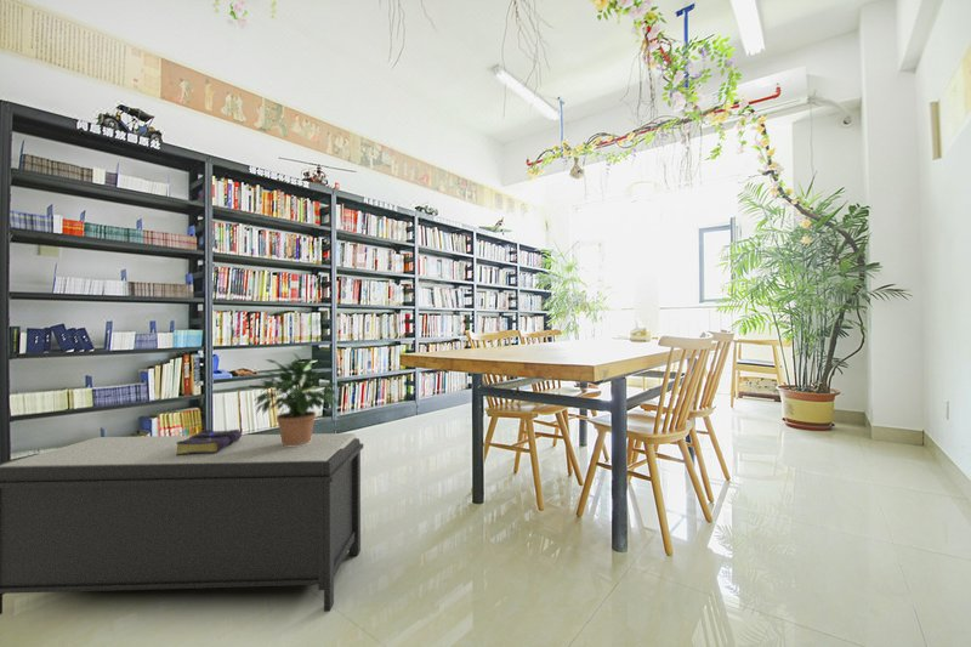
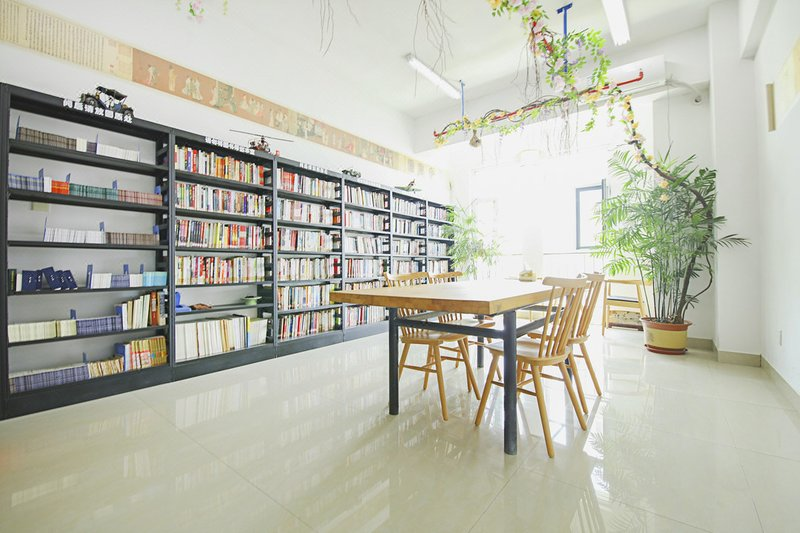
- bench [0,432,364,615]
- book [176,429,243,455]
- potted plant [251,352,340,447]
